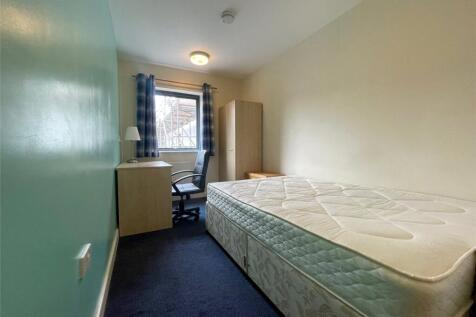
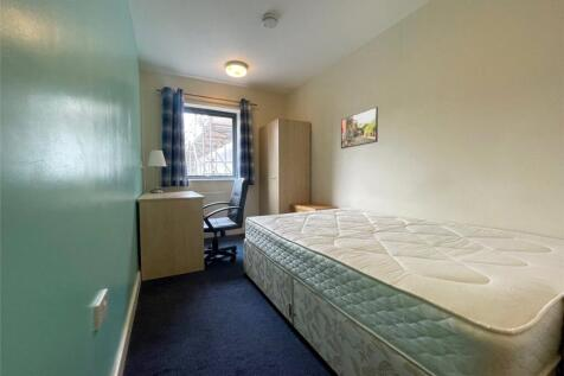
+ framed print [340,106,379,149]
